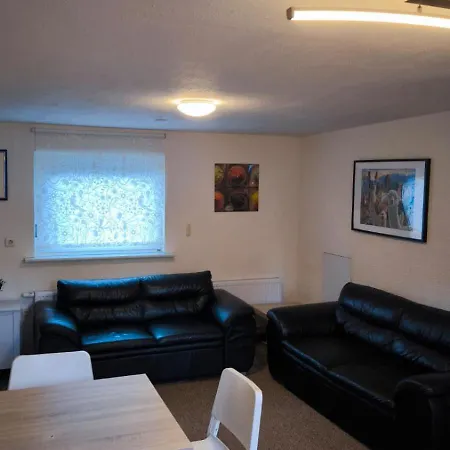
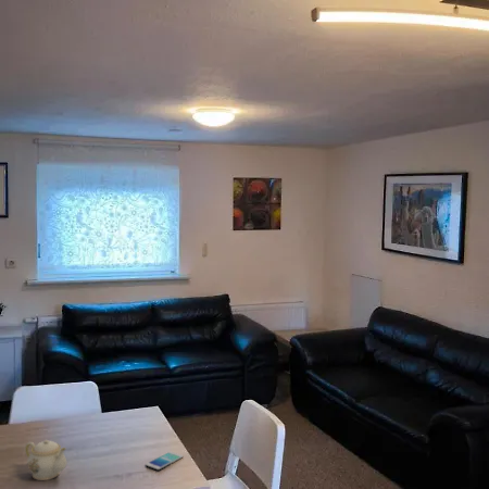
+ smartphone [145,451,184,472]
+ teapot [24,439,67,481]
